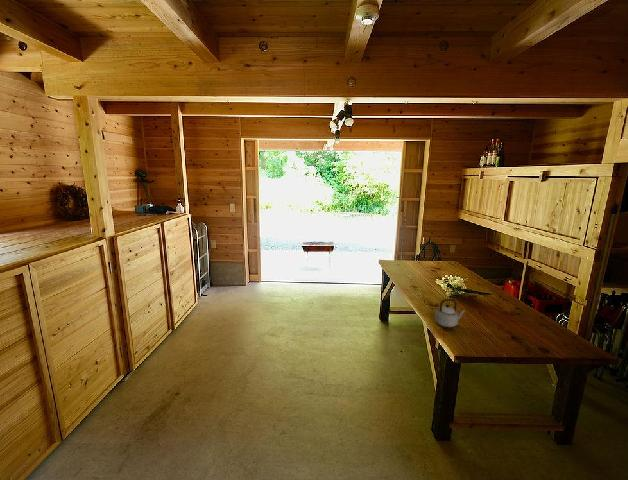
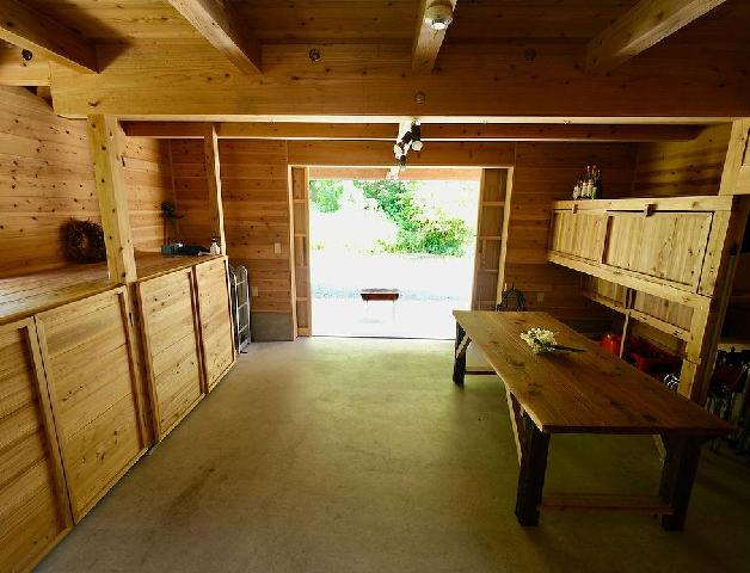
- teapot [433,298,466,328]
